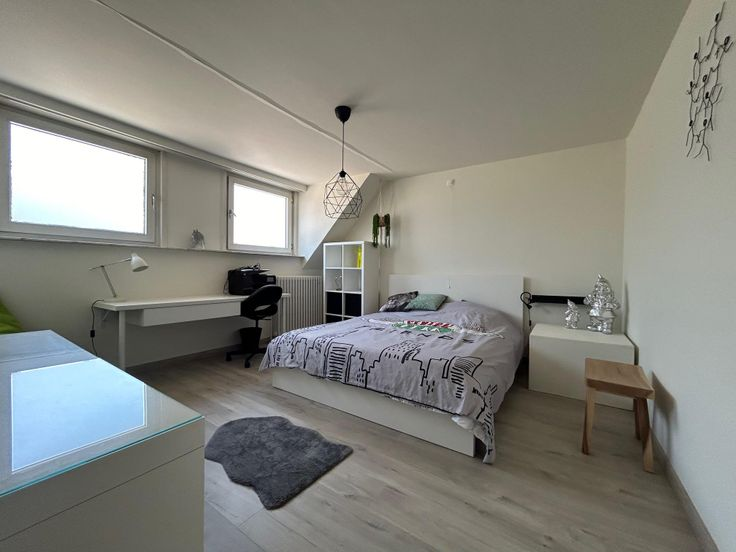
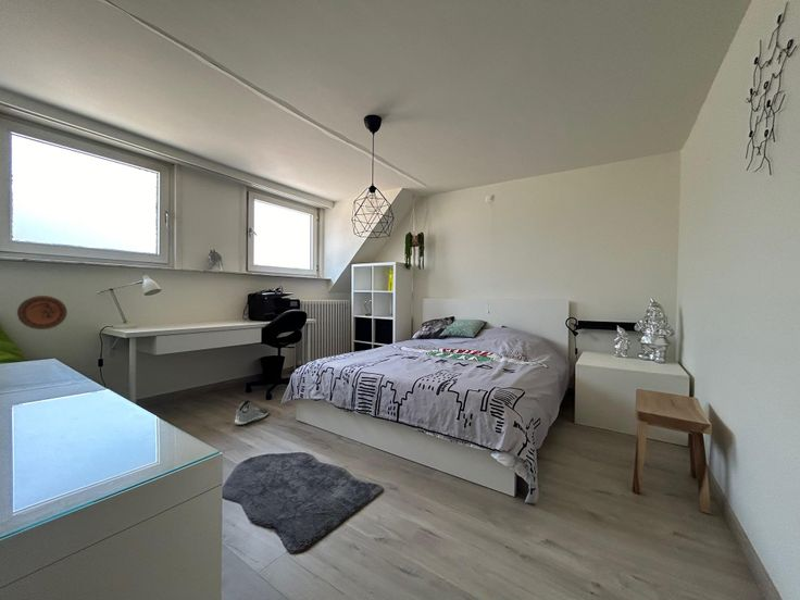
+ sneaker [234,399,270,426]
+ decorative plate [16,295,68,330]
